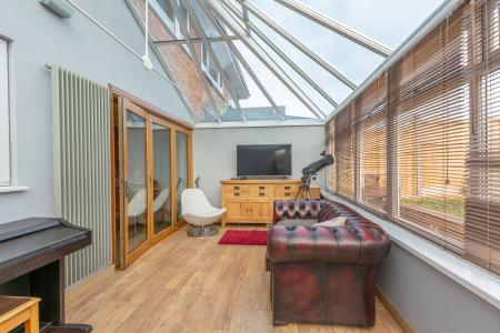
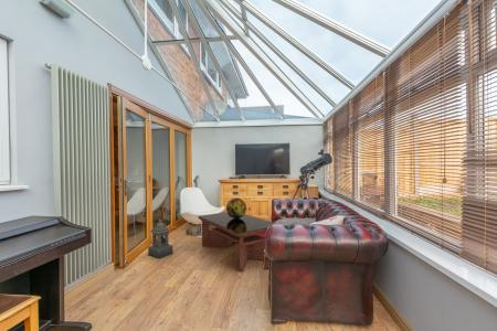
+ coffee table [198,211,275,273]
+ lantern [147,218,173,259]
+ decorative globe [225,197,247,218]
